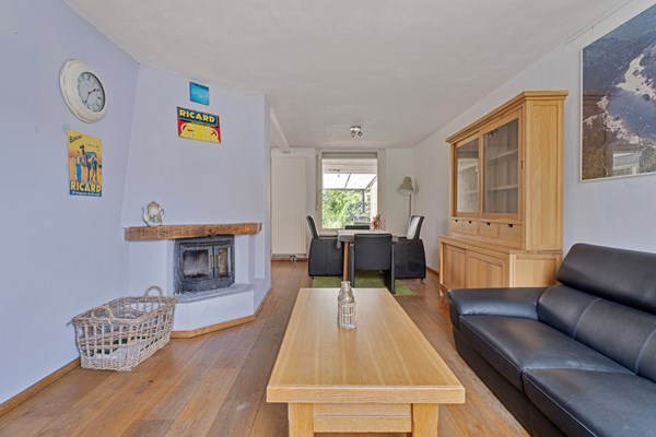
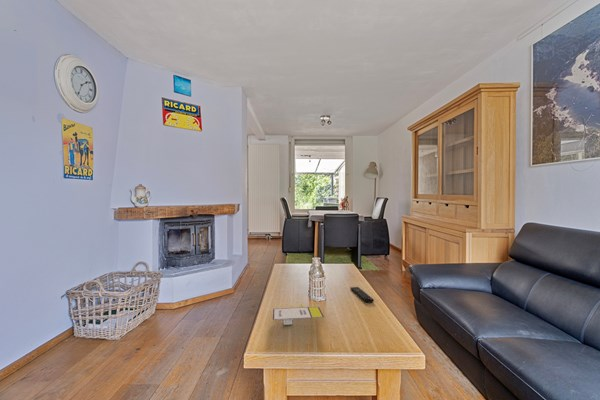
+ board game [272,302,325,326]
+ remote control [349,286,375,304]
